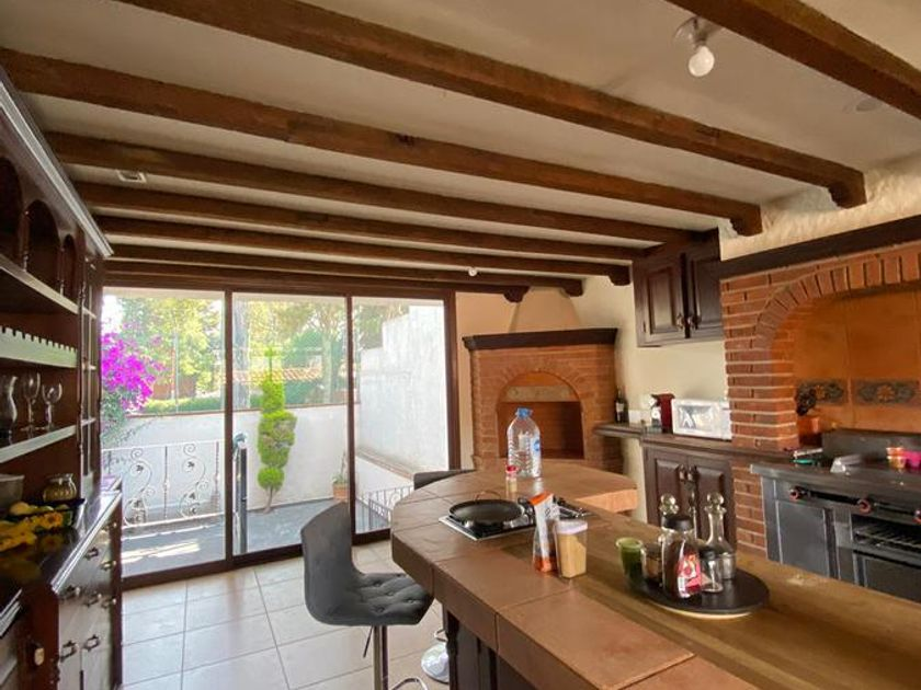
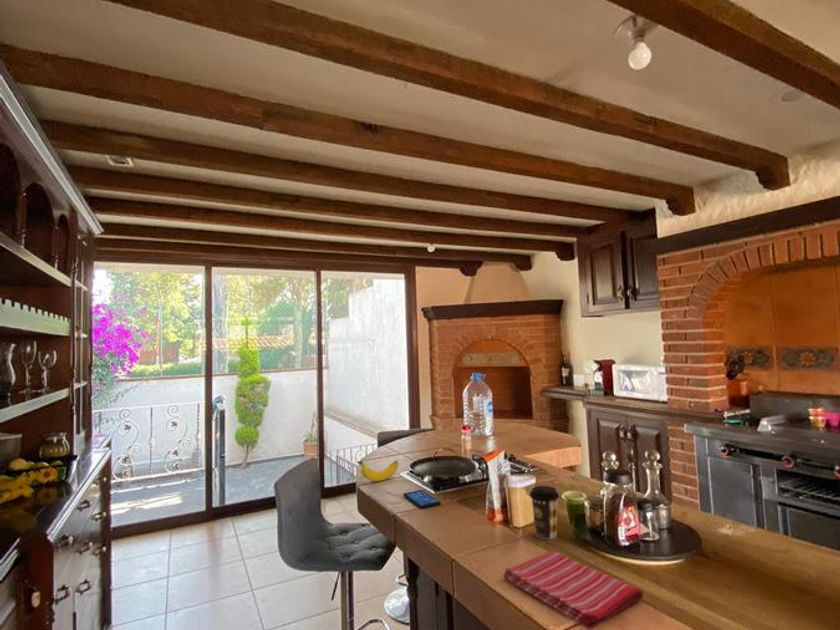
+ banana [356,459,399,482]
+ smartphone [403,489,442,509]
+ dish towel [502,549,644,630]
+ coffee cup [529,485,560,540]
